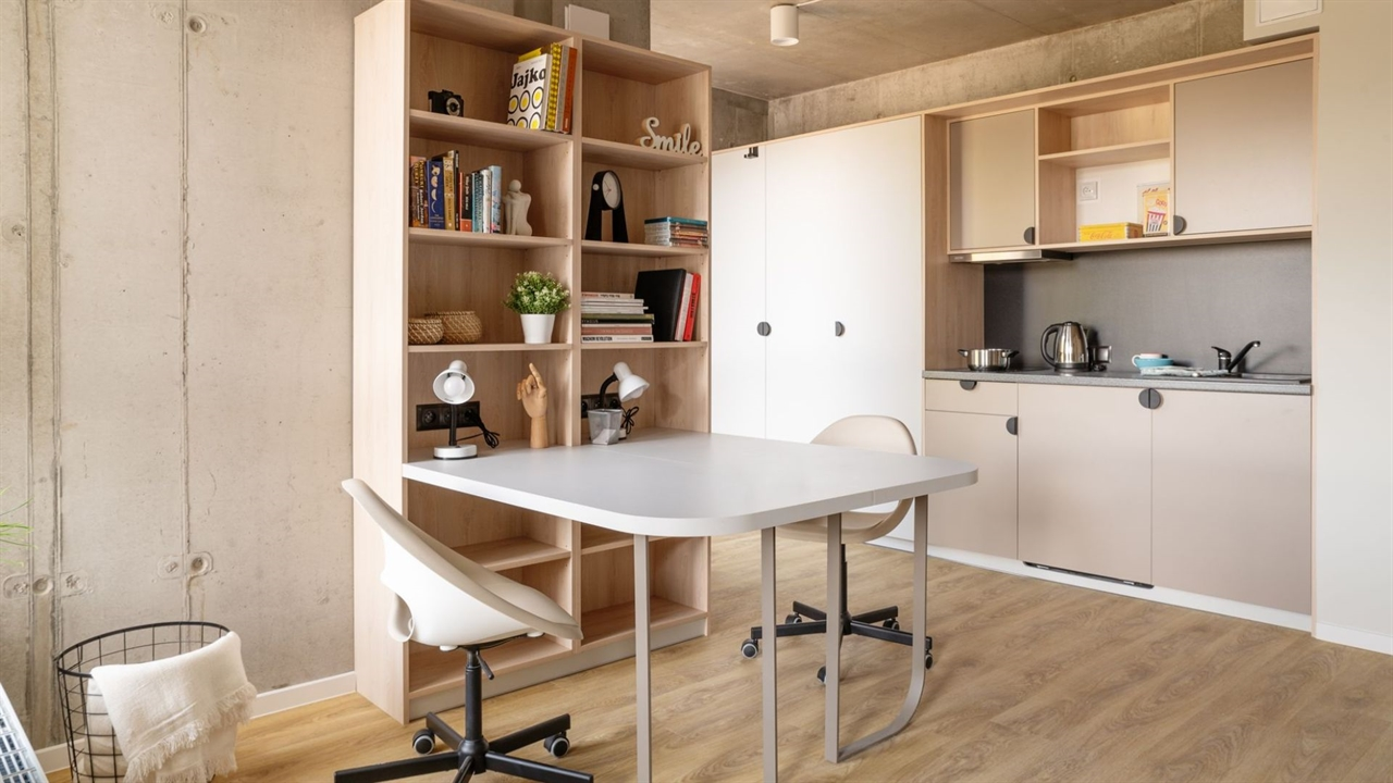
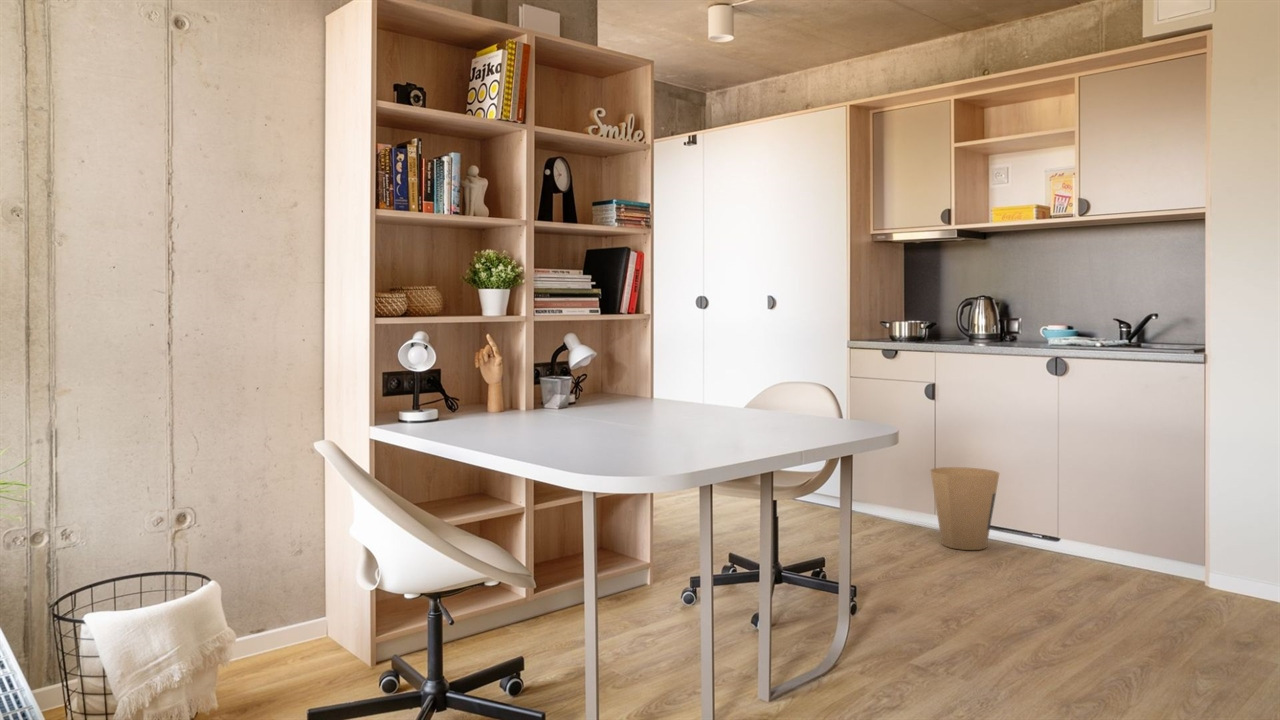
+ trash can [929,466,1000,551]
